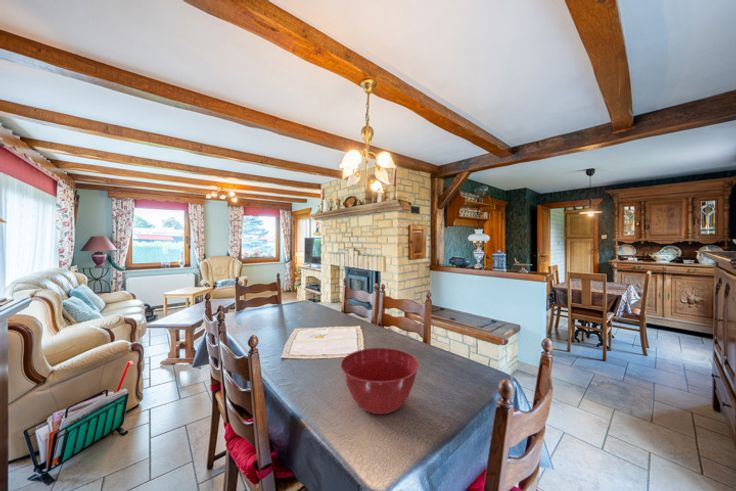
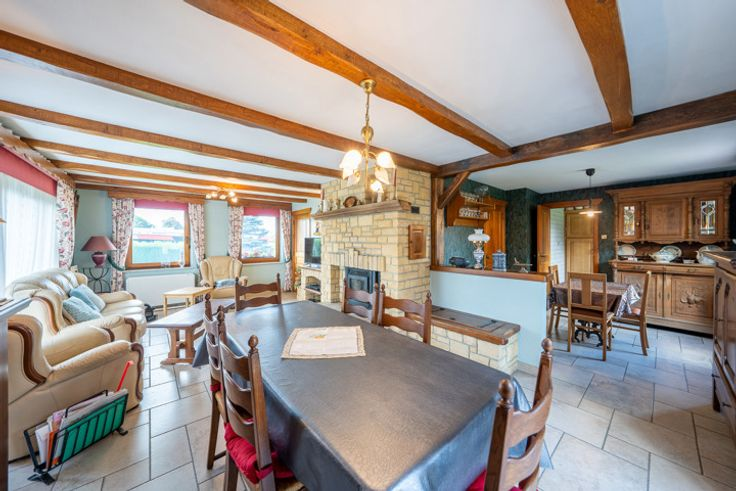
- mixing bowl [340,347,420,415]
